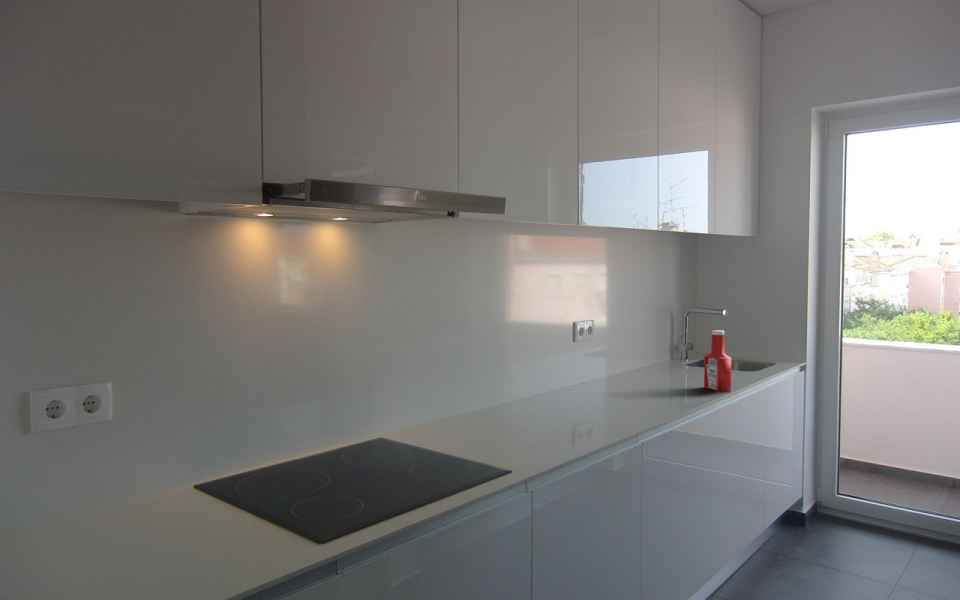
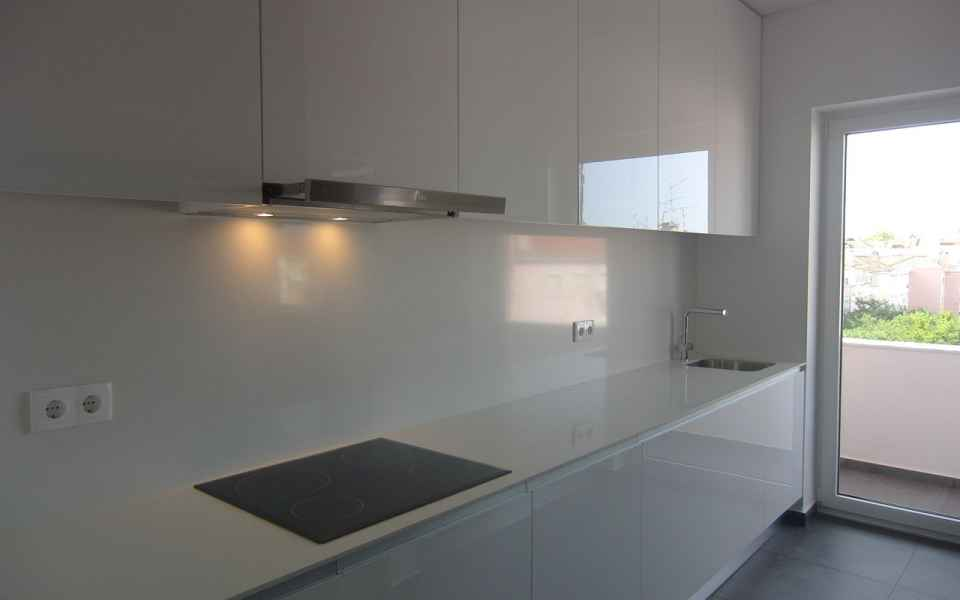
- soap bottle [703,329,733,393]
